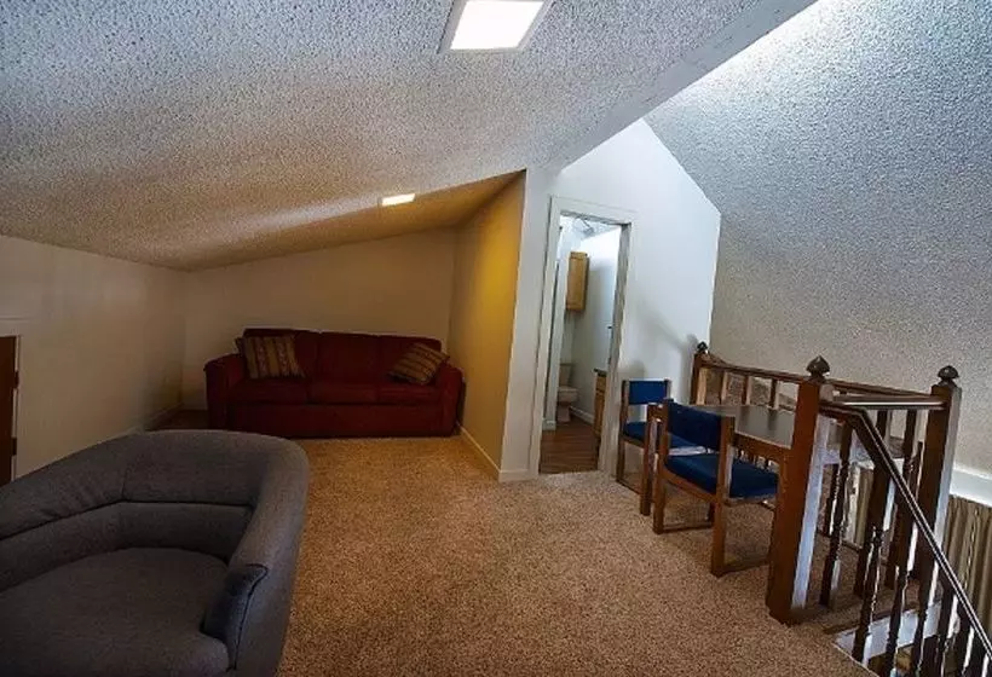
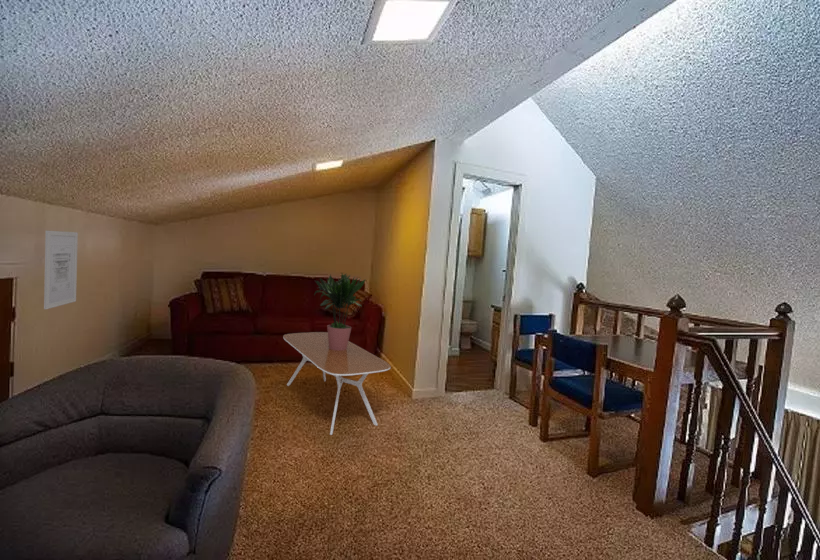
+ coffee table [282,331,392,436]
+ wall art [43,230,79,310]
+ potted plant [313,272,367,350]
